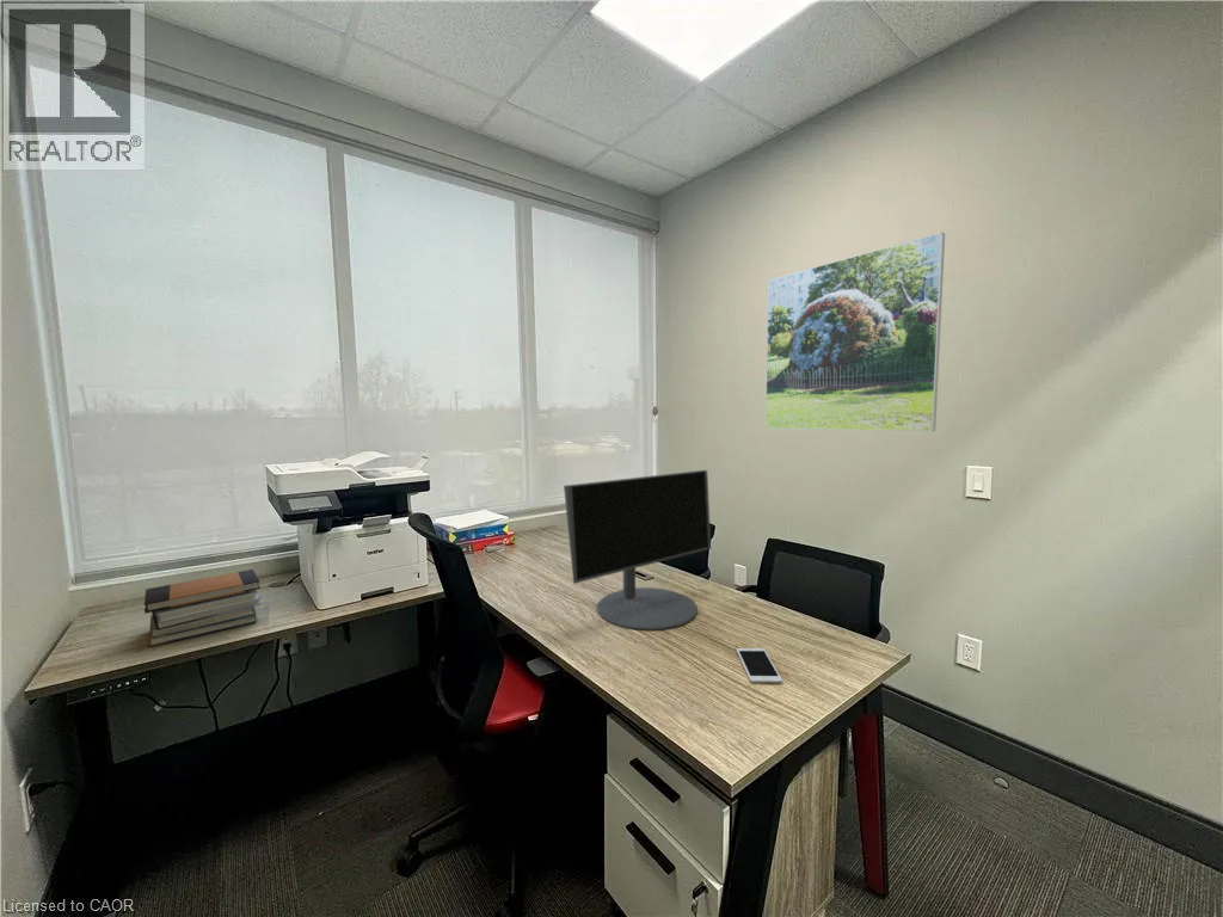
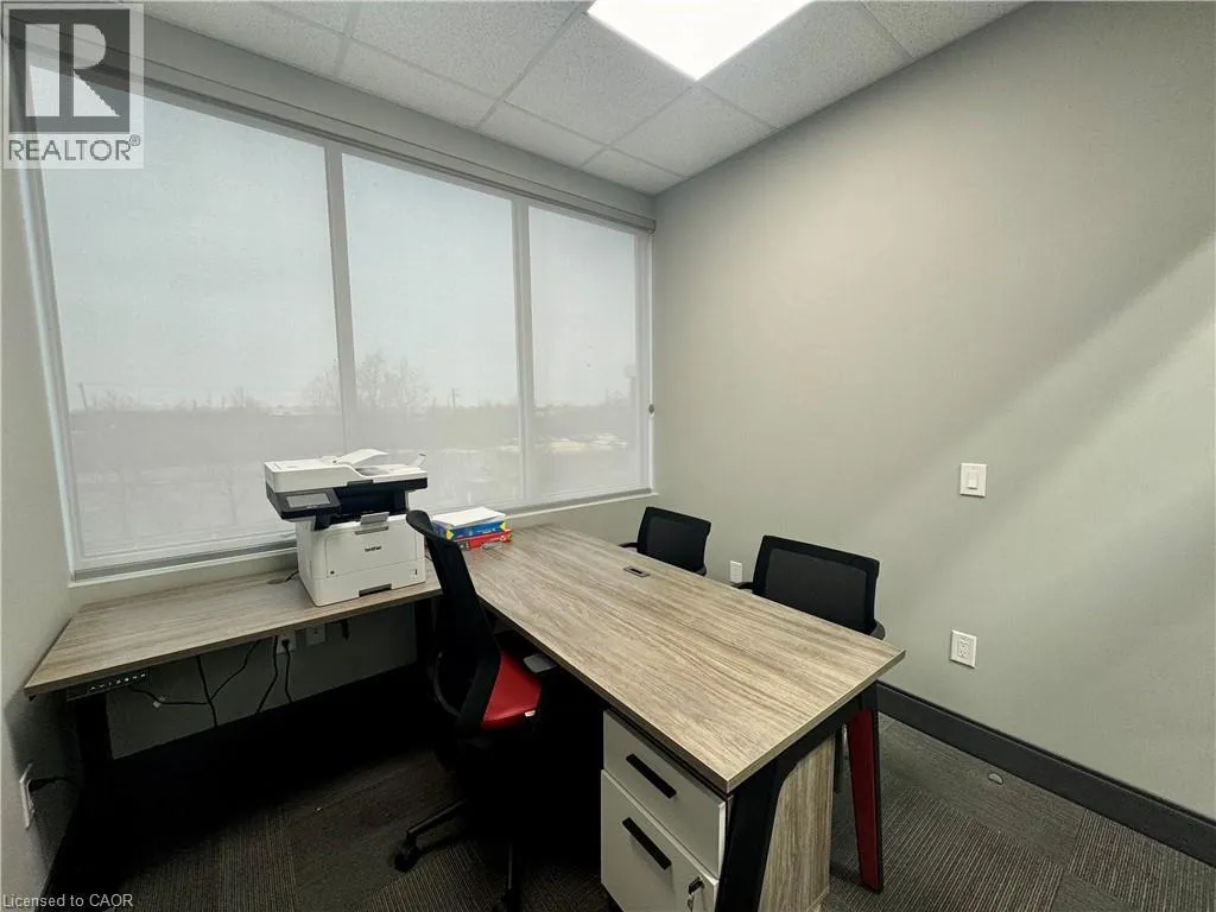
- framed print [764,232,946,432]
- computer monitor [563,469,712,632]
- book stack [143,568,264,648]
- cell phone [735,647,783,684]
